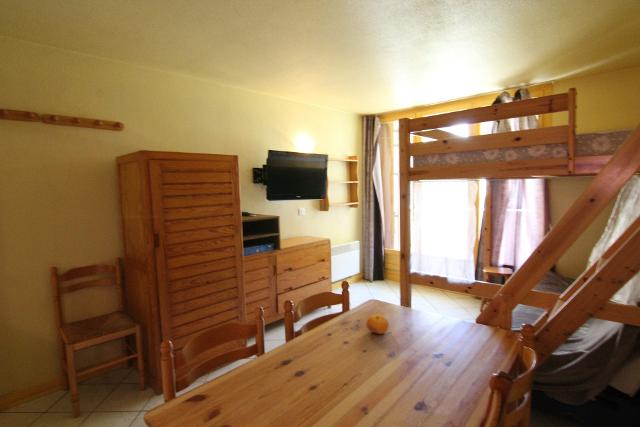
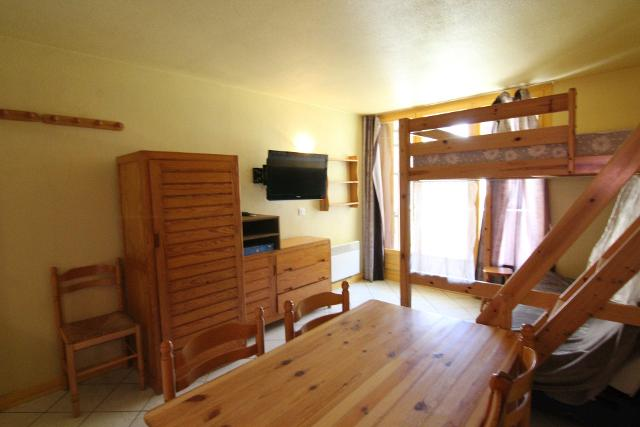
- fruit [365,313,390,335]
